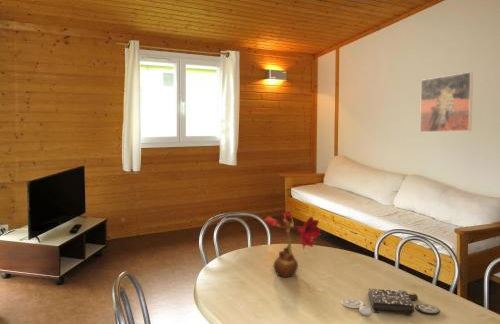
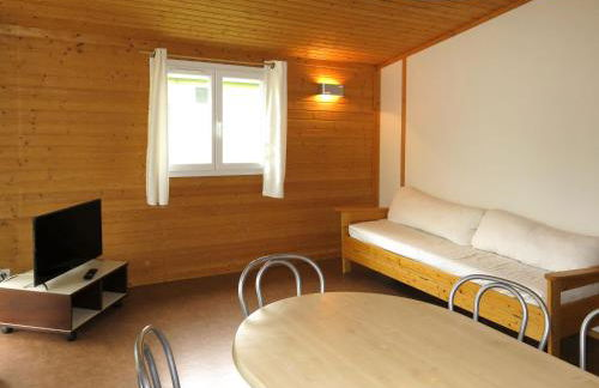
- board game [341,288,441,317]
- flower [263,208,321,278]
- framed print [419,71,474,133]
